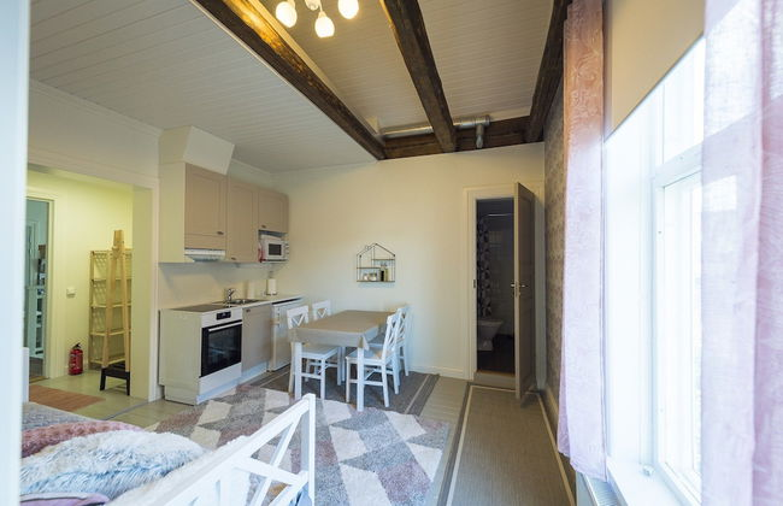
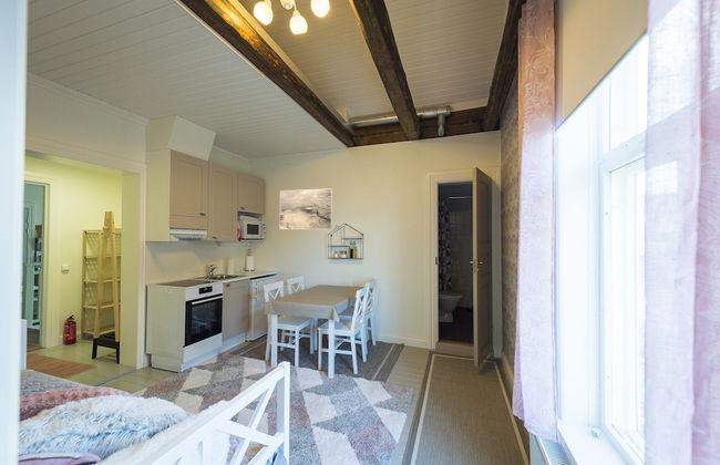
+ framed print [279,187,333,230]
